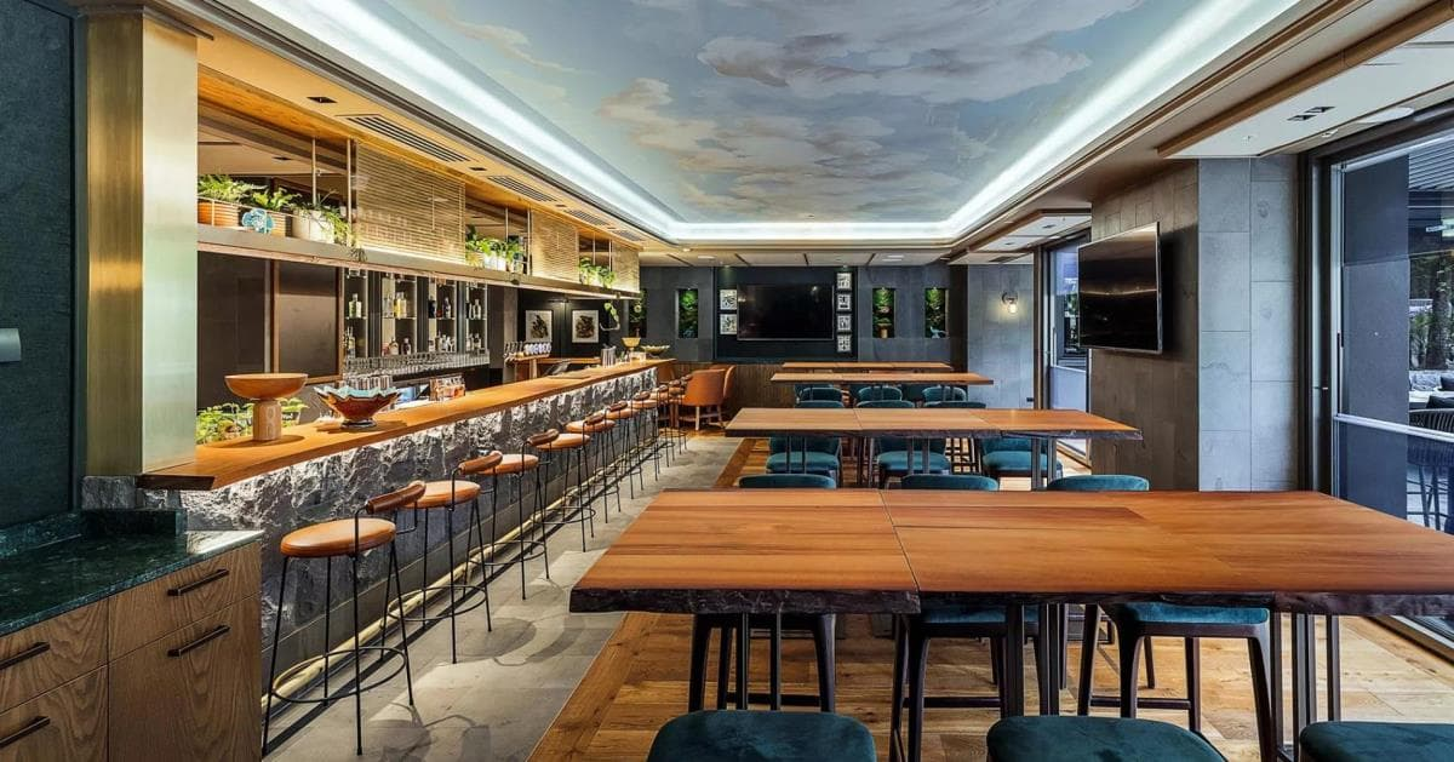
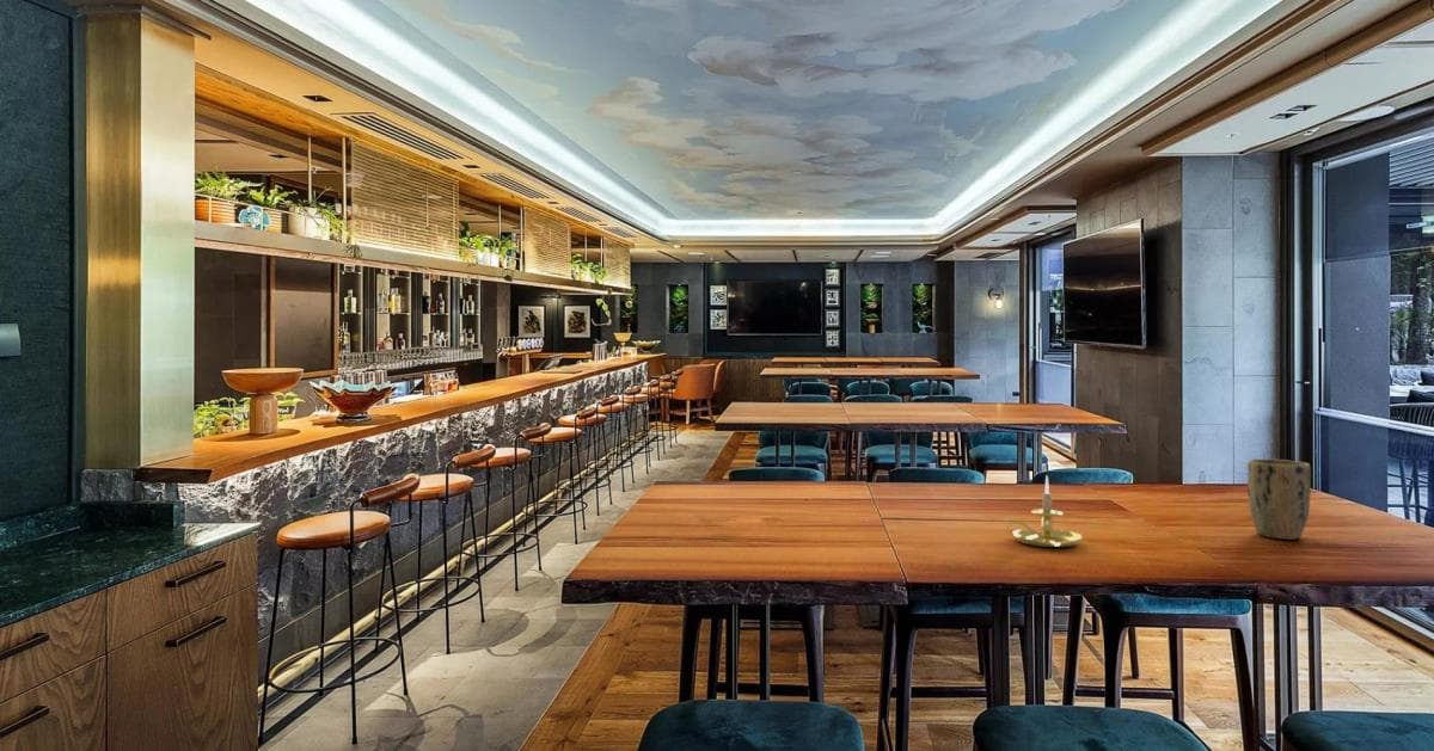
+ plant pot [1246,458,1312,541]
+ candle holder [1000,474,1084,548]
